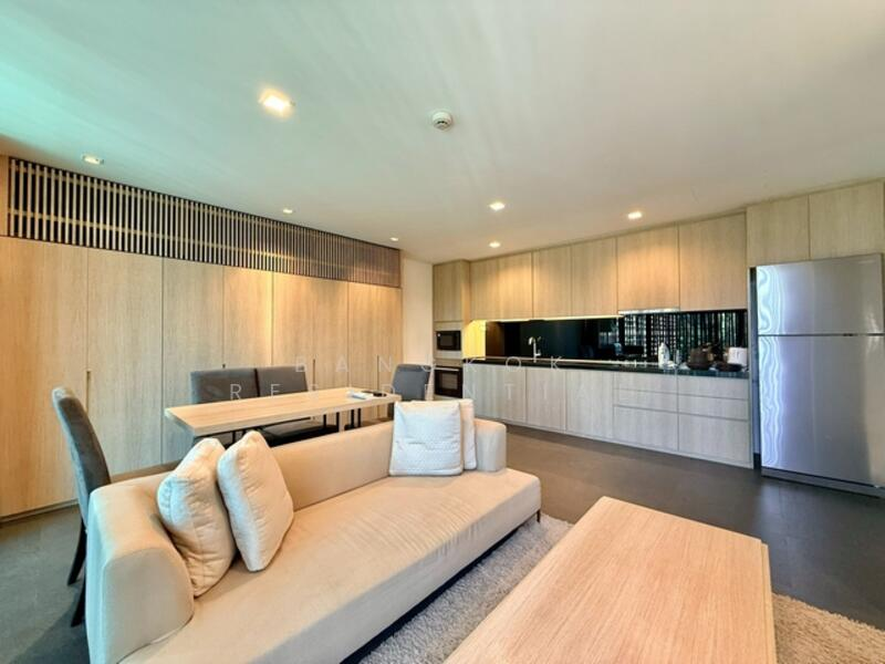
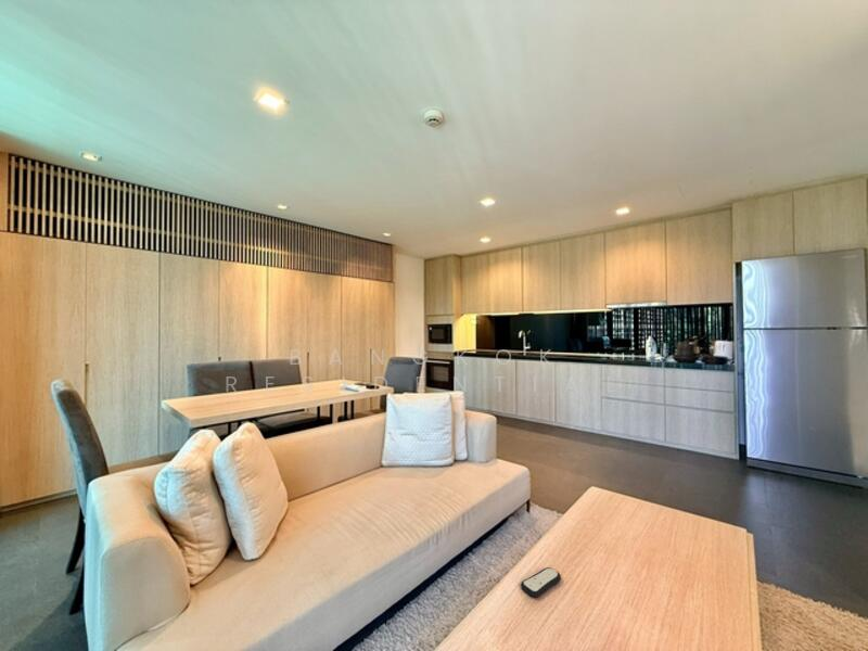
+ remote control [520,566,562,599]
